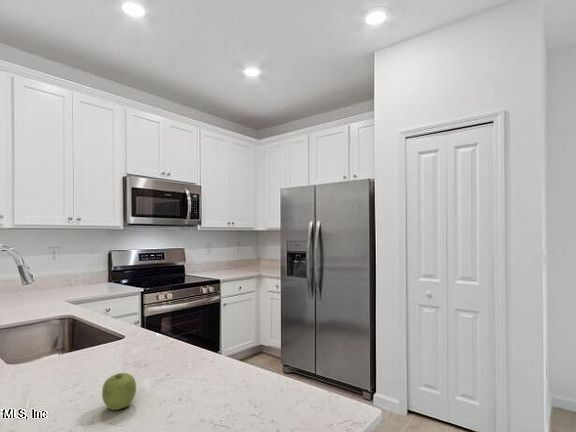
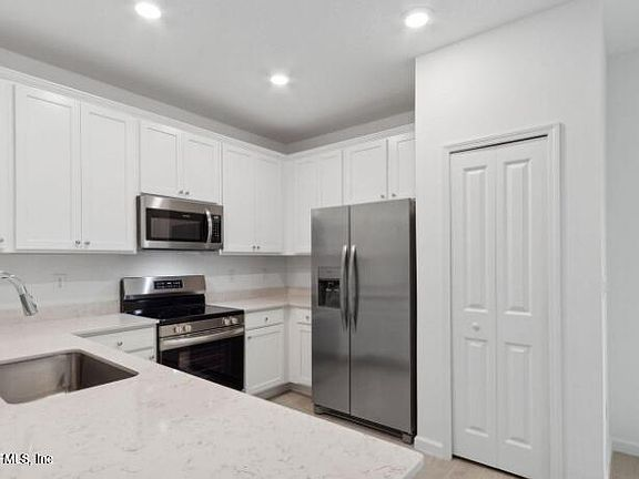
- fruit [101,372,137,411]
